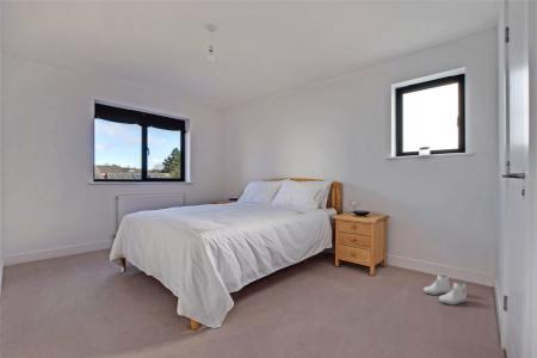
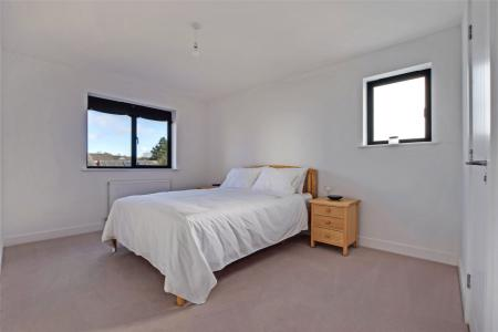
- boots [422,273,468,305]
